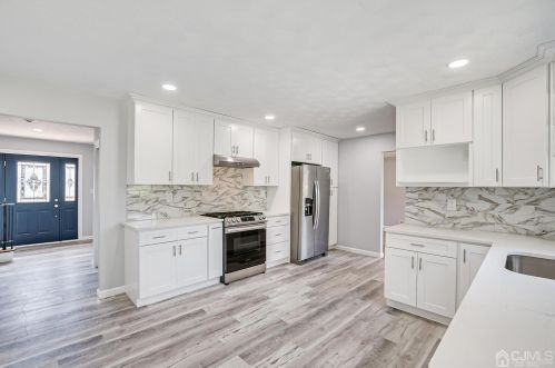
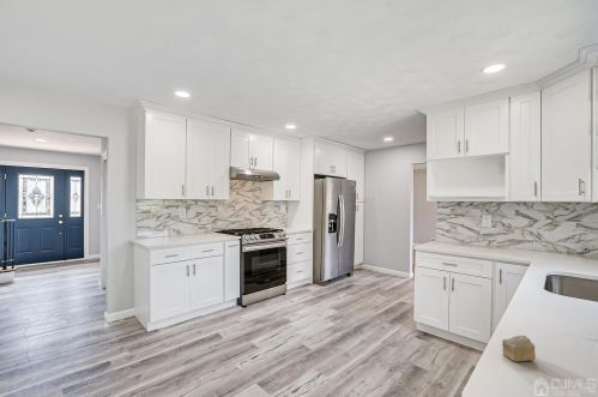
+ cake slice [501,335,537,362]
